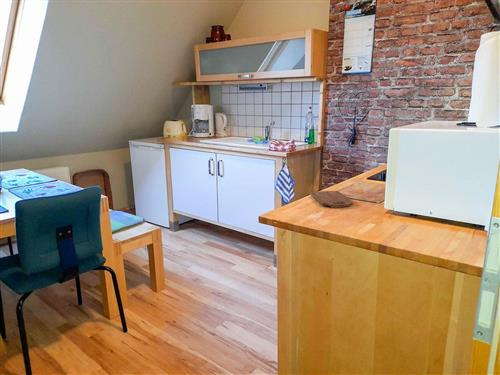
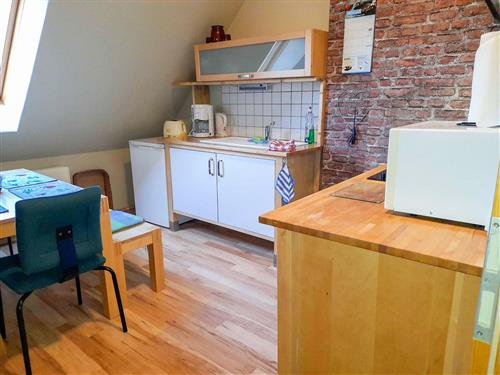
- cutting board [309,190,354,208]
